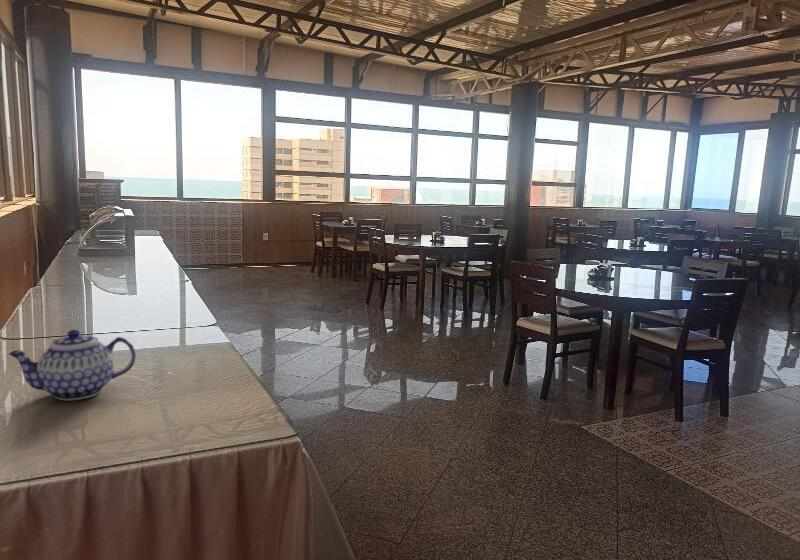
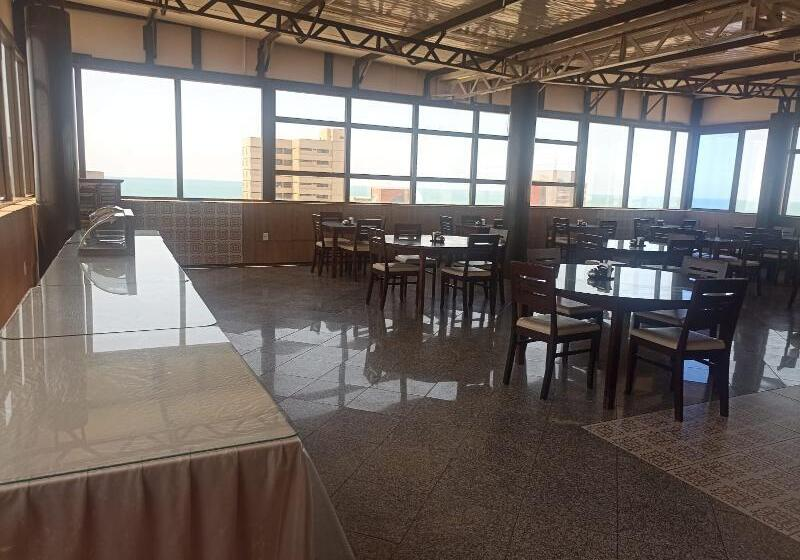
- teapot [8,329,137,401]
